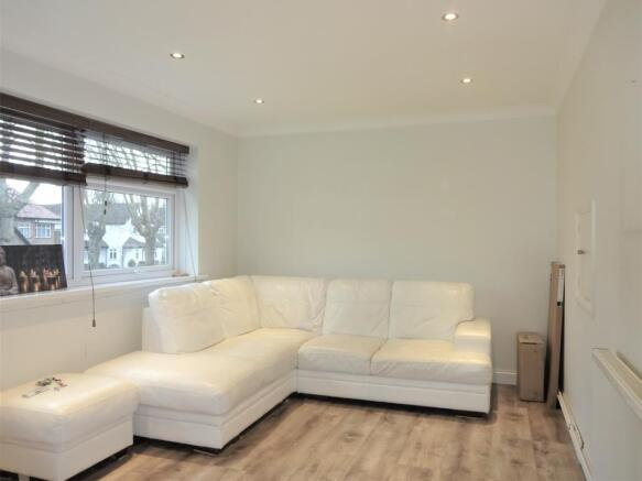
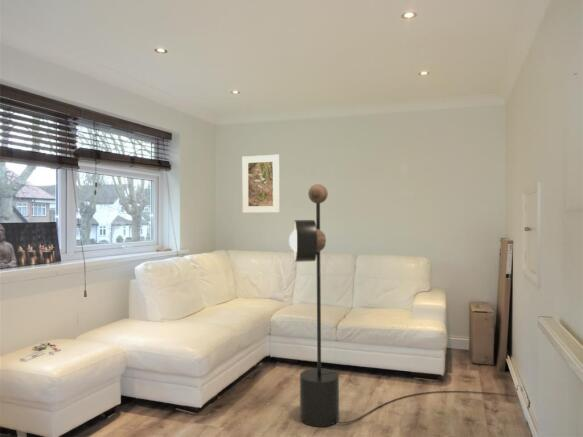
+ floor lamp [288,183,517,428]
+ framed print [241,154,281,214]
